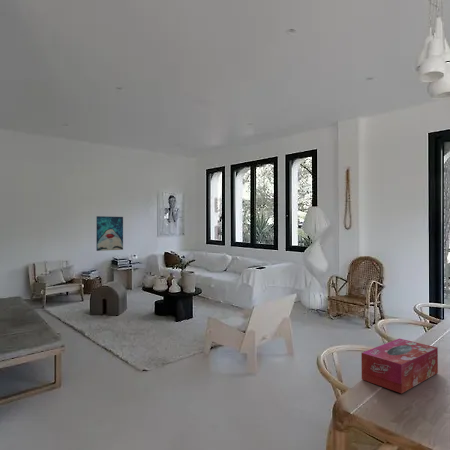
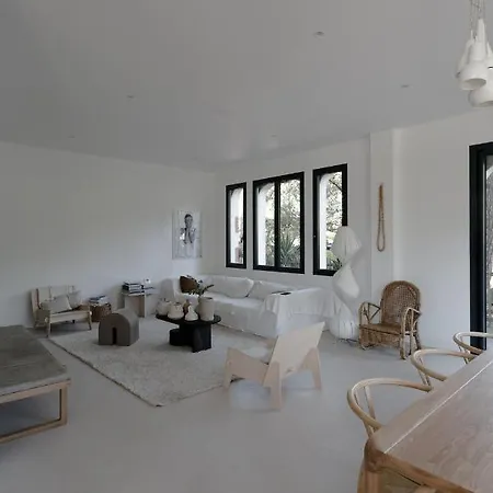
- tissue box [360,338,439,394]
- wall art [95,215,124,252]
